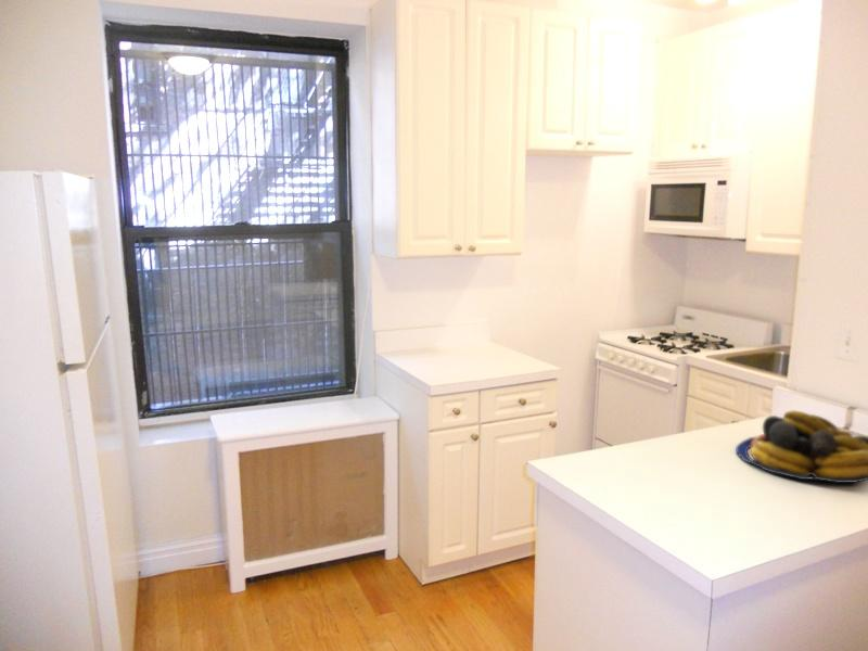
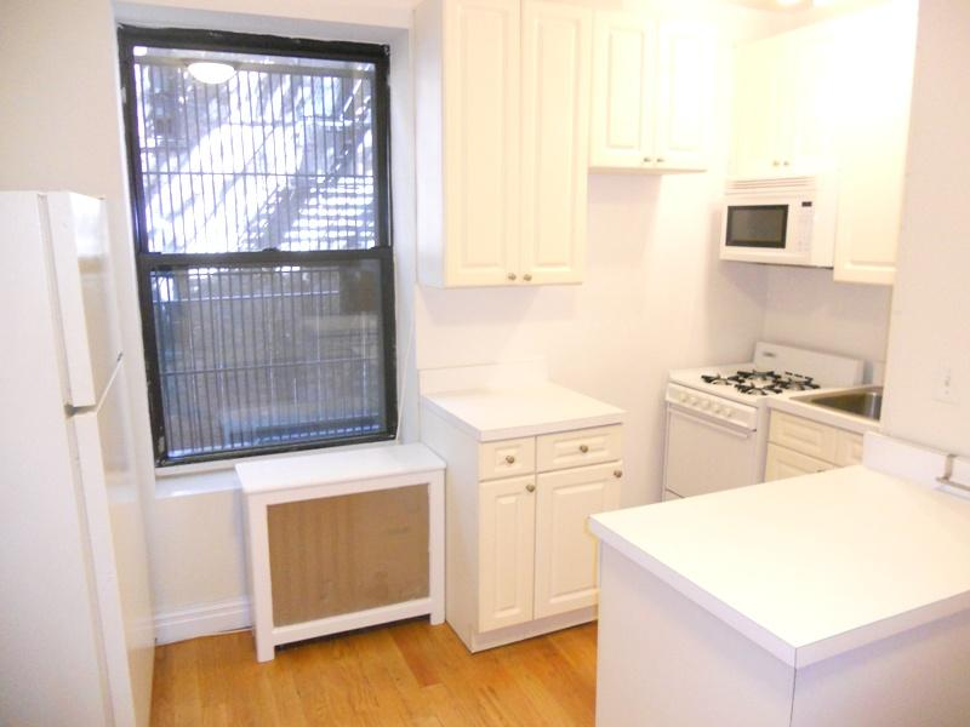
- fruit bowl [735,409,868,484]
